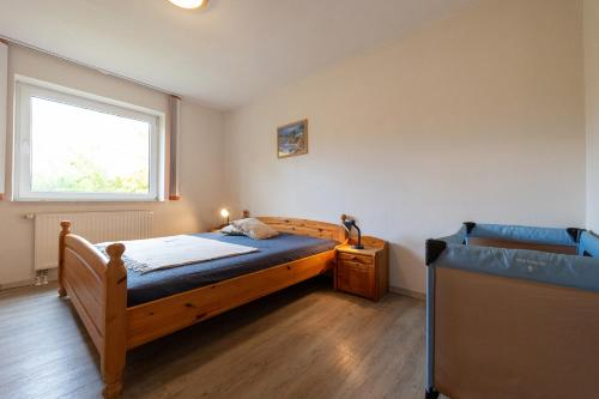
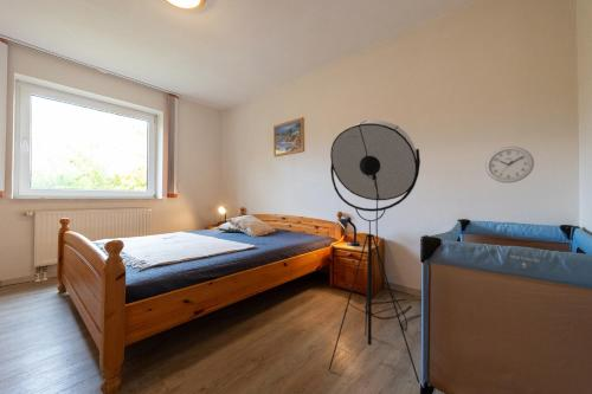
+ wall clock [484,146,535,185]
+ floor lamp [328,120,422,383]
